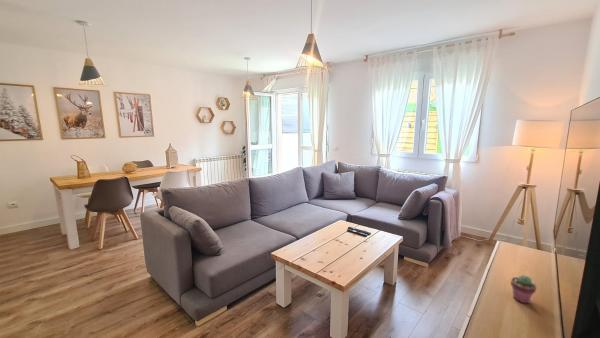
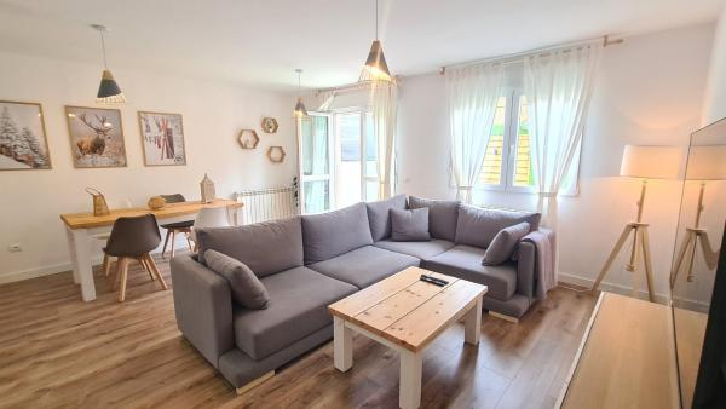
- potted succulent [509,274,537,304]
